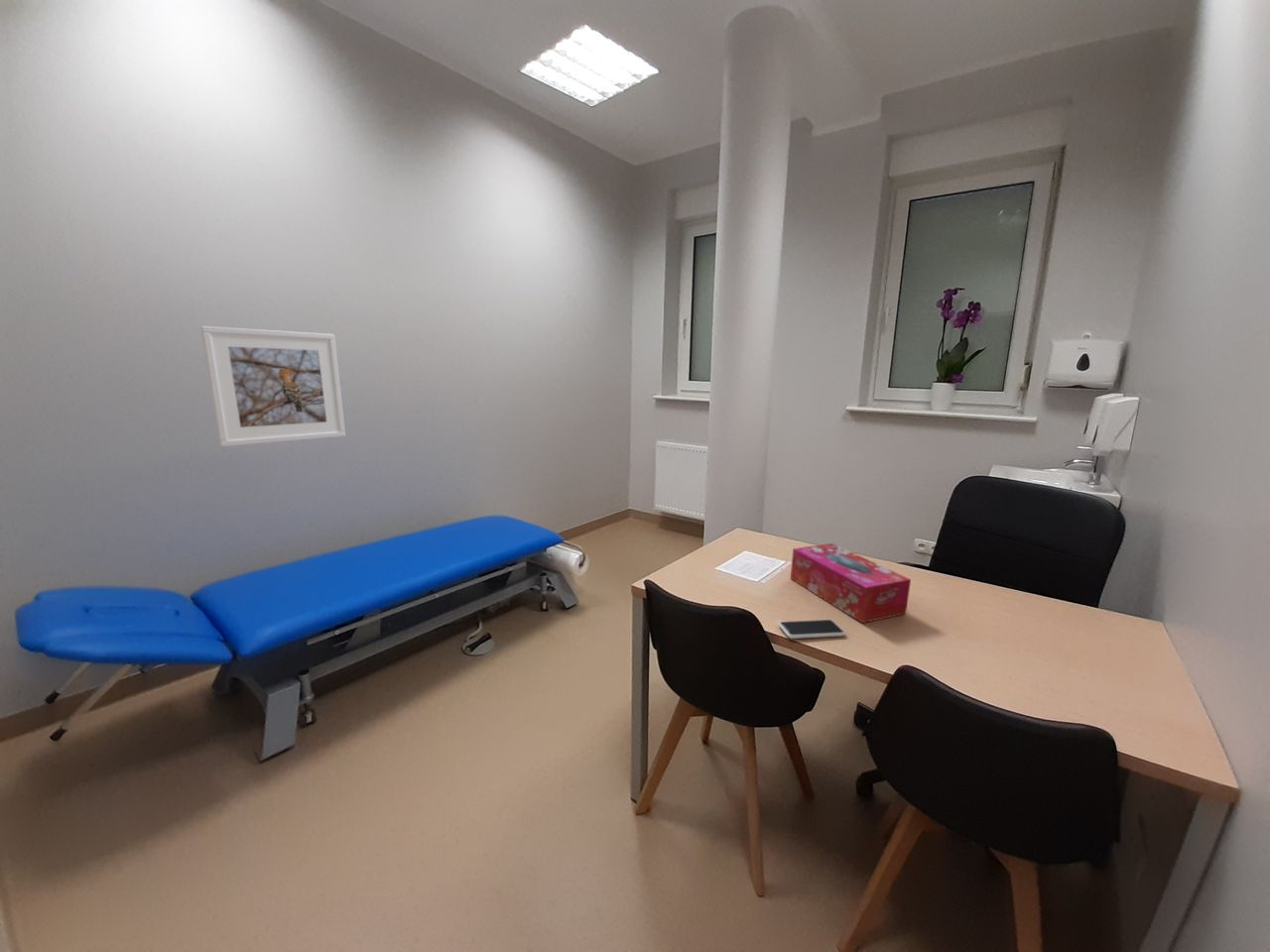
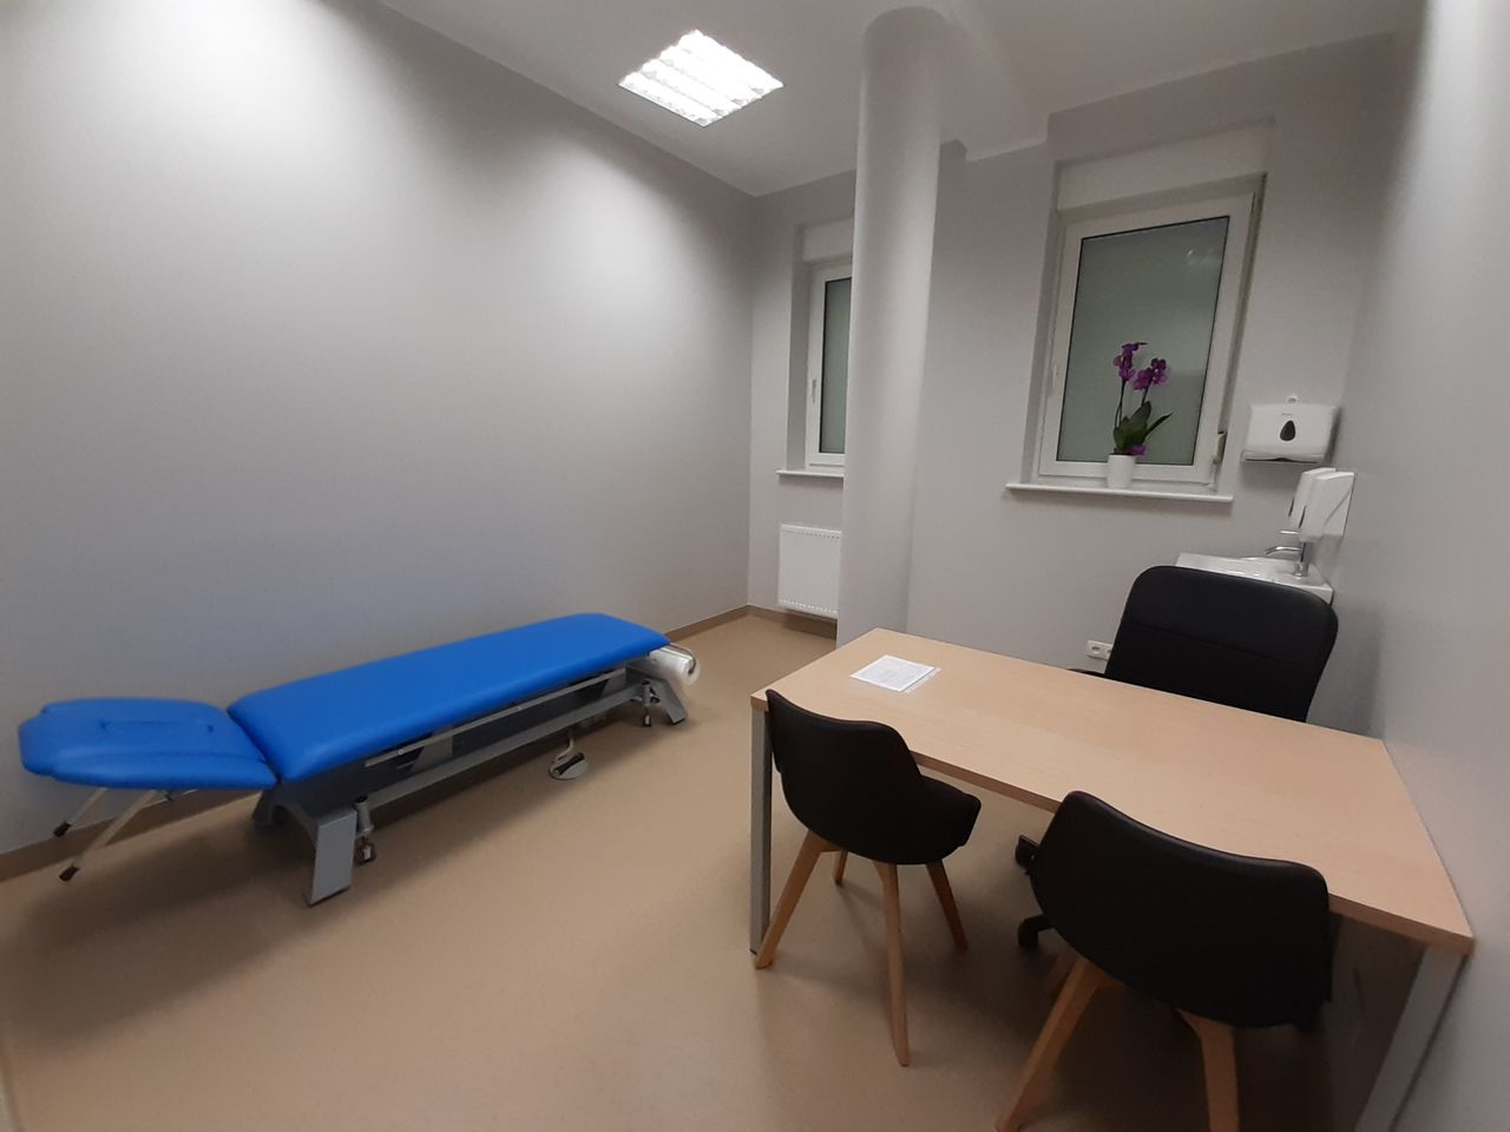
- tissue box [790,542,912,624]
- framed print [199,325,346,447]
- smartphone [778,619,846,640]
